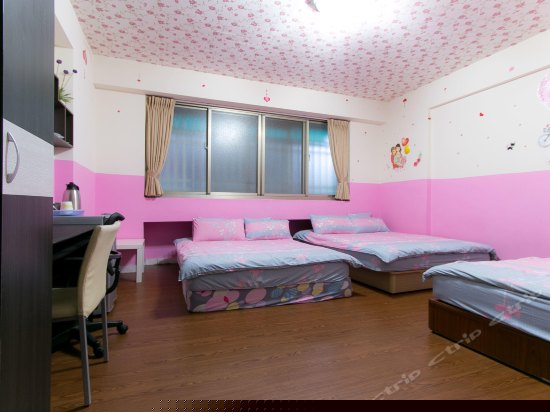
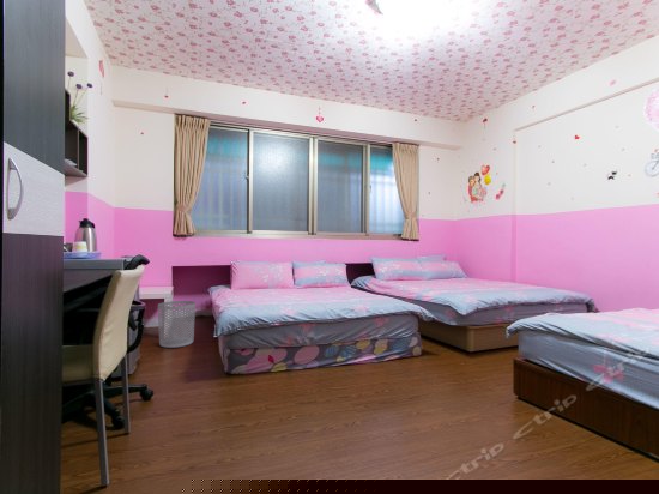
+ waste bin [157,300,197,349]
